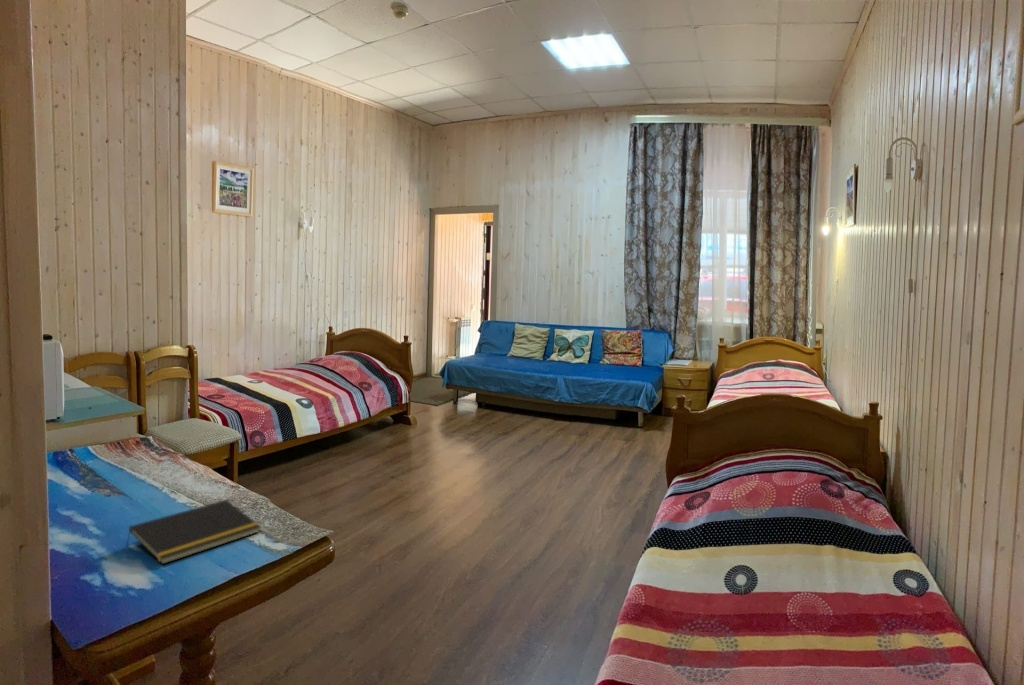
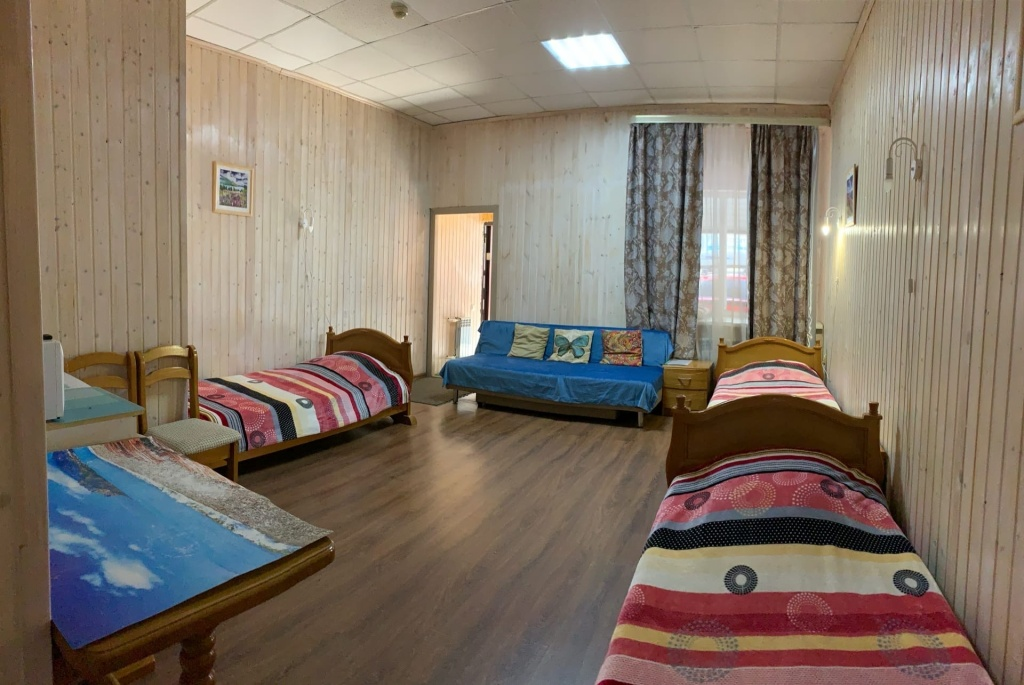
- notepad [126,499,262,565]
